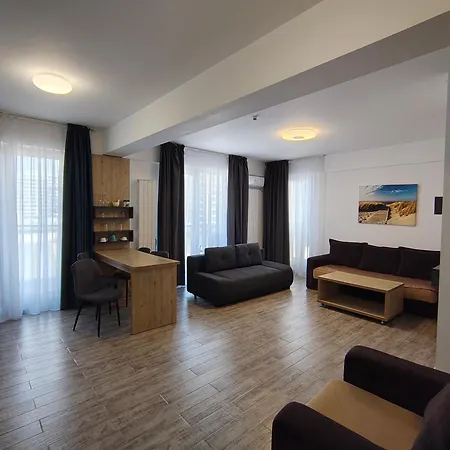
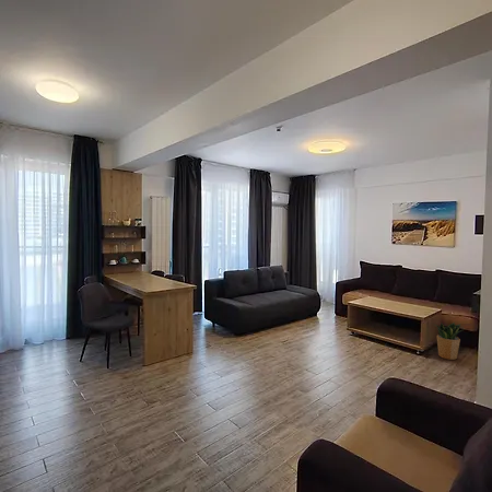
+ potted plant [432,321,467,361]
